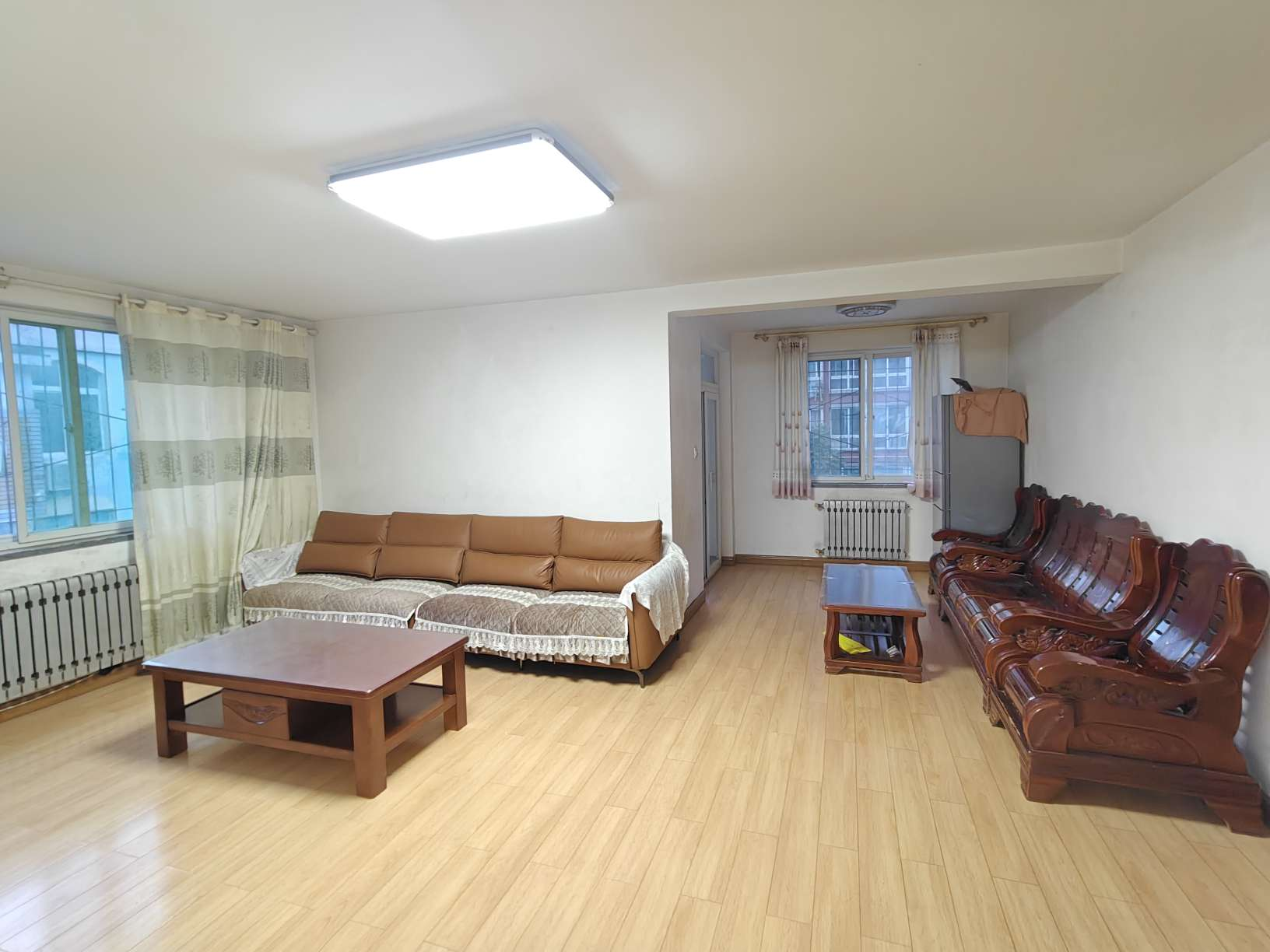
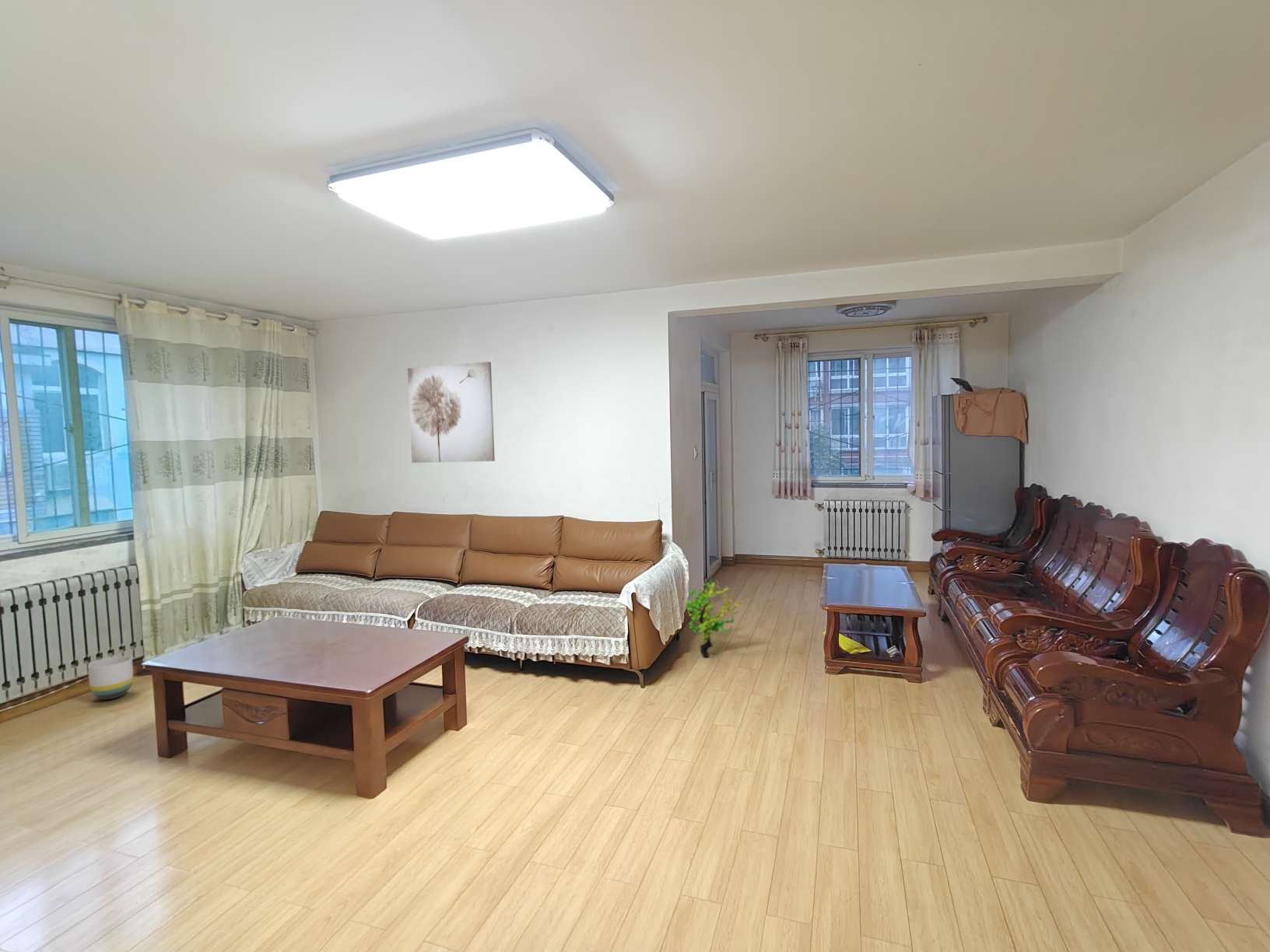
+ wall art [407,361,496,464]
+ planter [87,655,134,701]
+ decorative plant [684,576,754,658]
